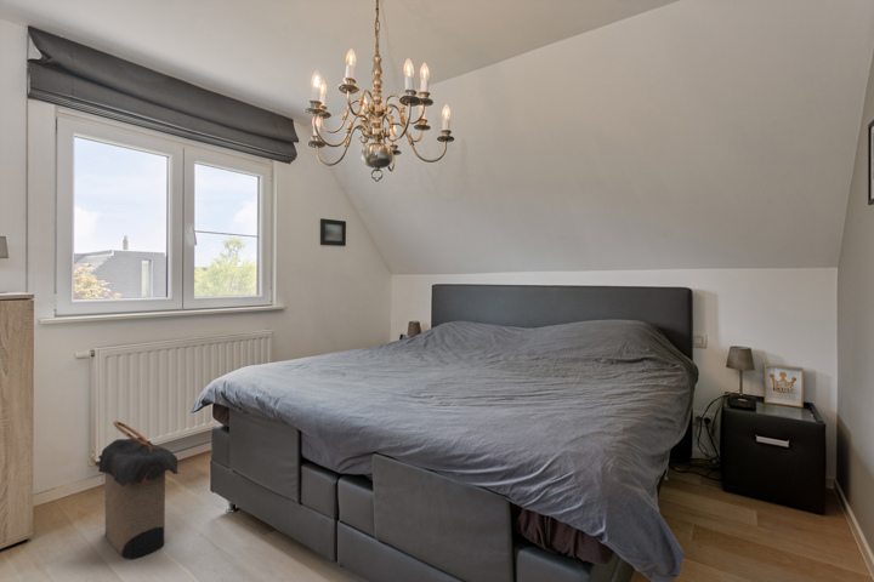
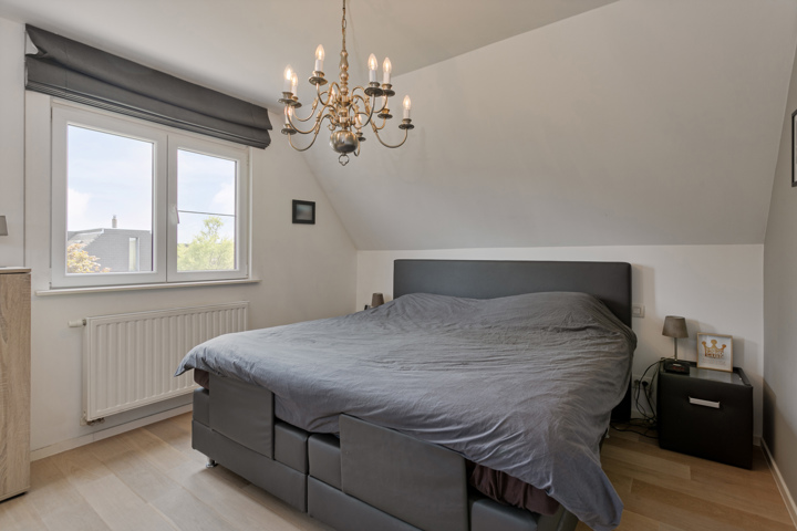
- laundry hamper [97,420,181,560]
